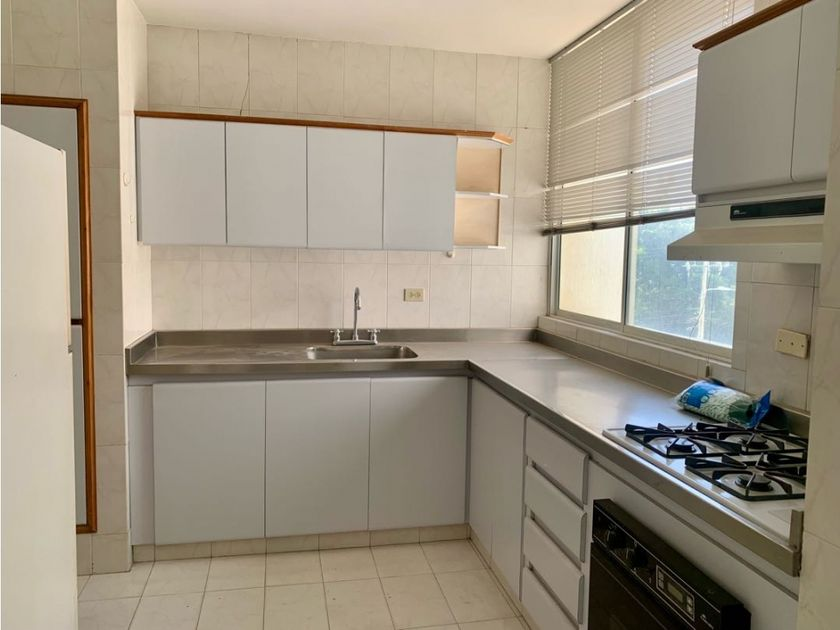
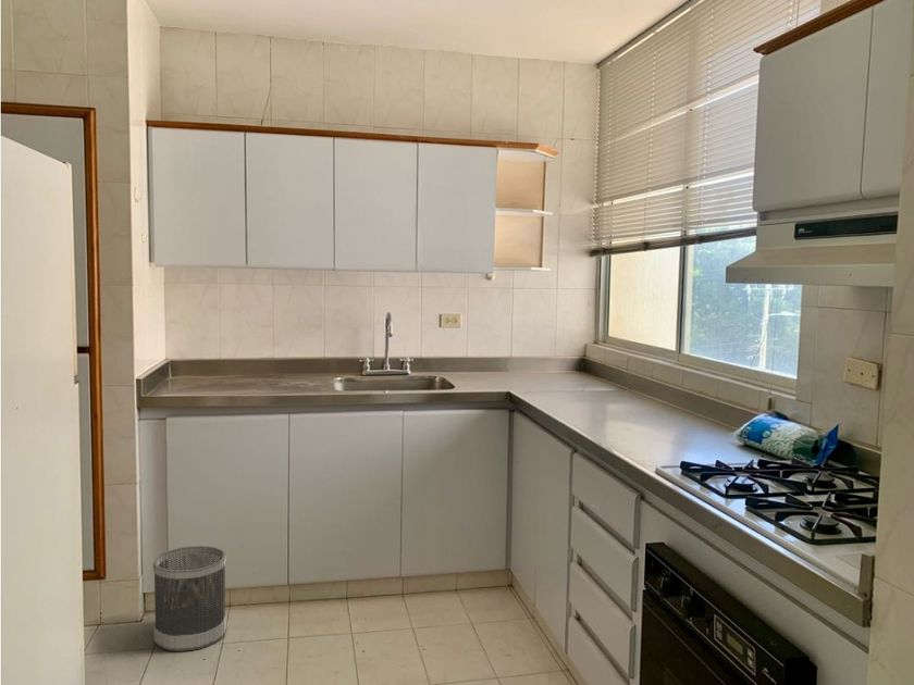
+ wastebasket [152,545,227,652]
